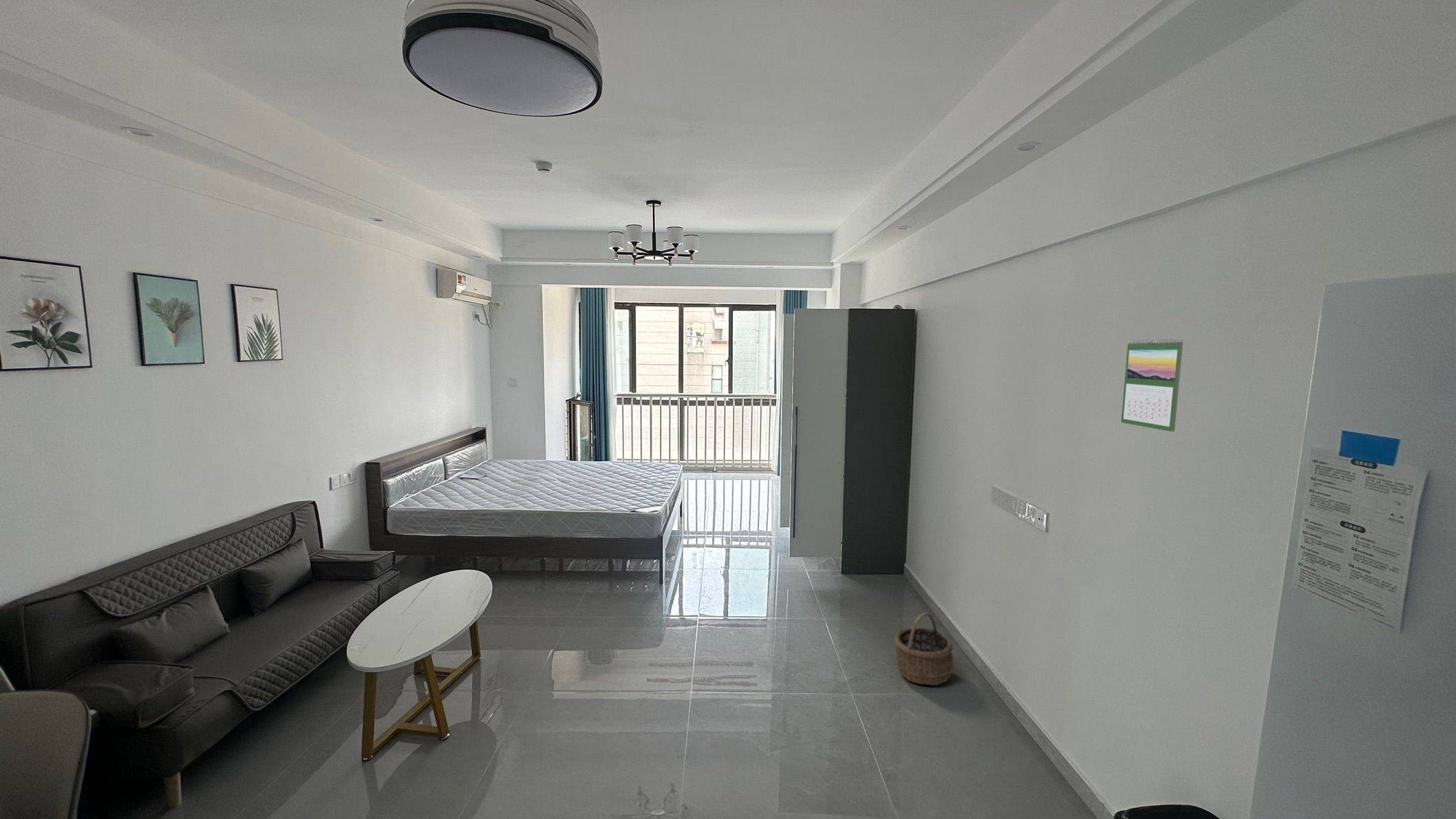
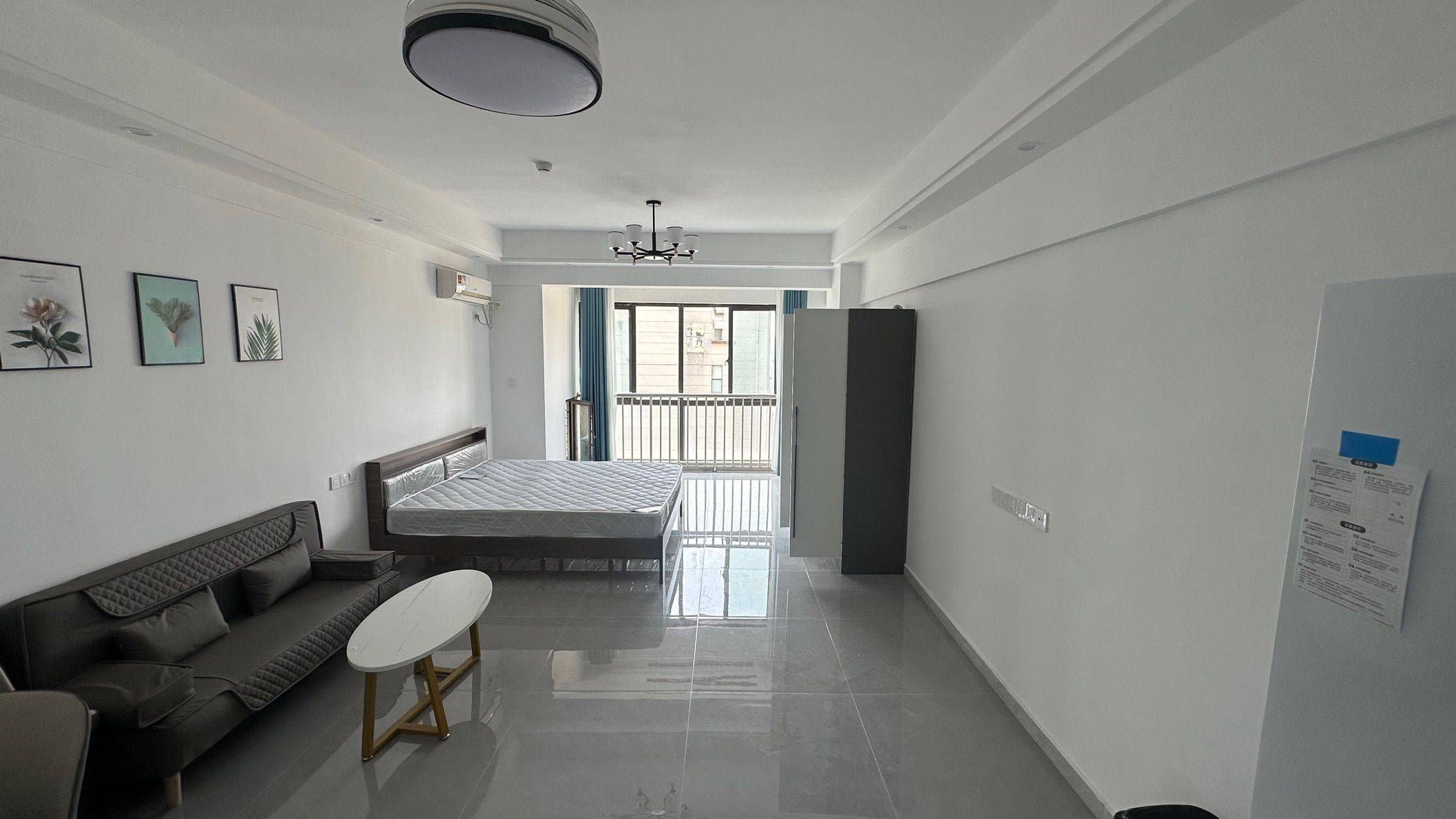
- wicker basket [895,612,954,686]
- calendar [1120,338,1184,432]
